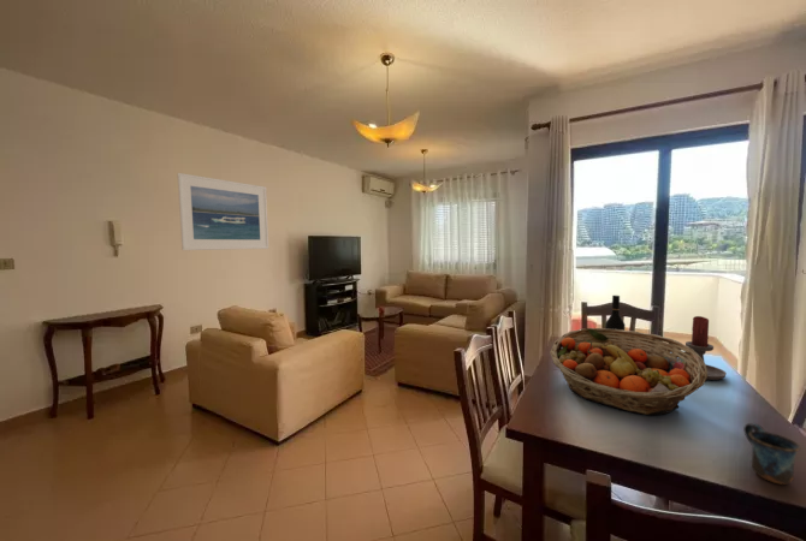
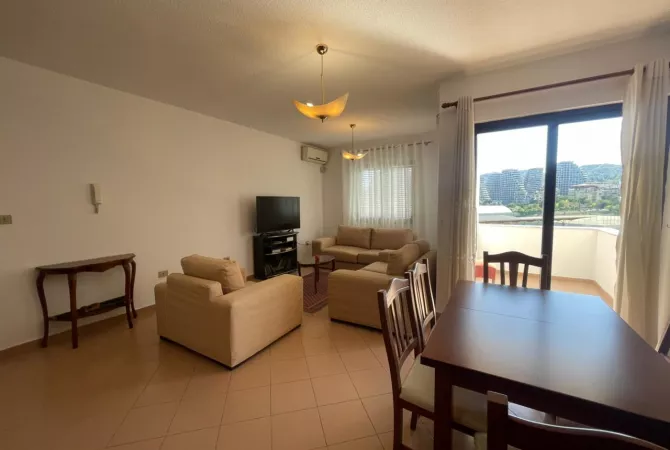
- fruit basket [550,327,707,416]
- candle holder [684,315,728,381]
- mug [742,422,801,486]
- wine bottle [604,295,627,331]
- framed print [176,172,269,251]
